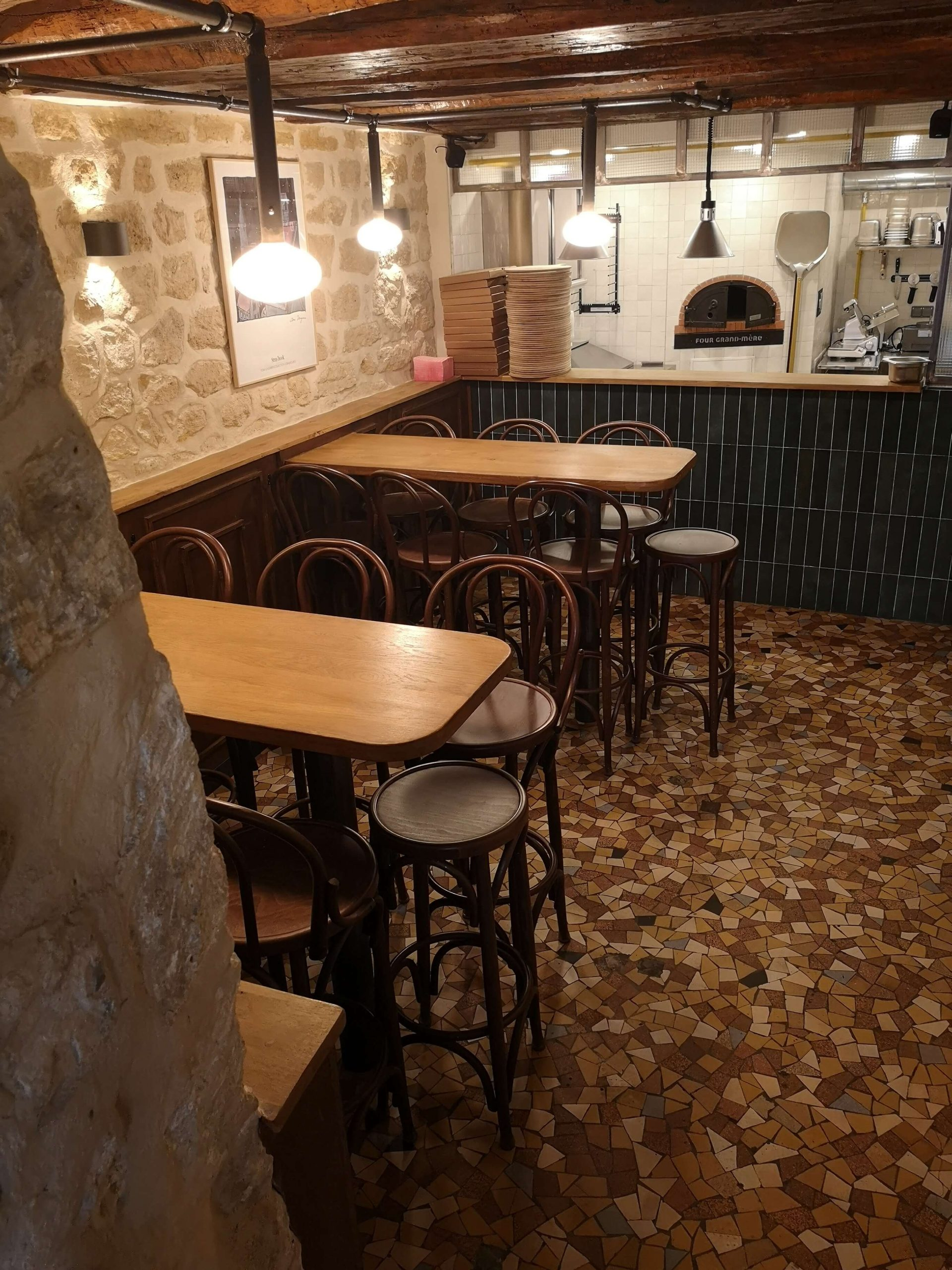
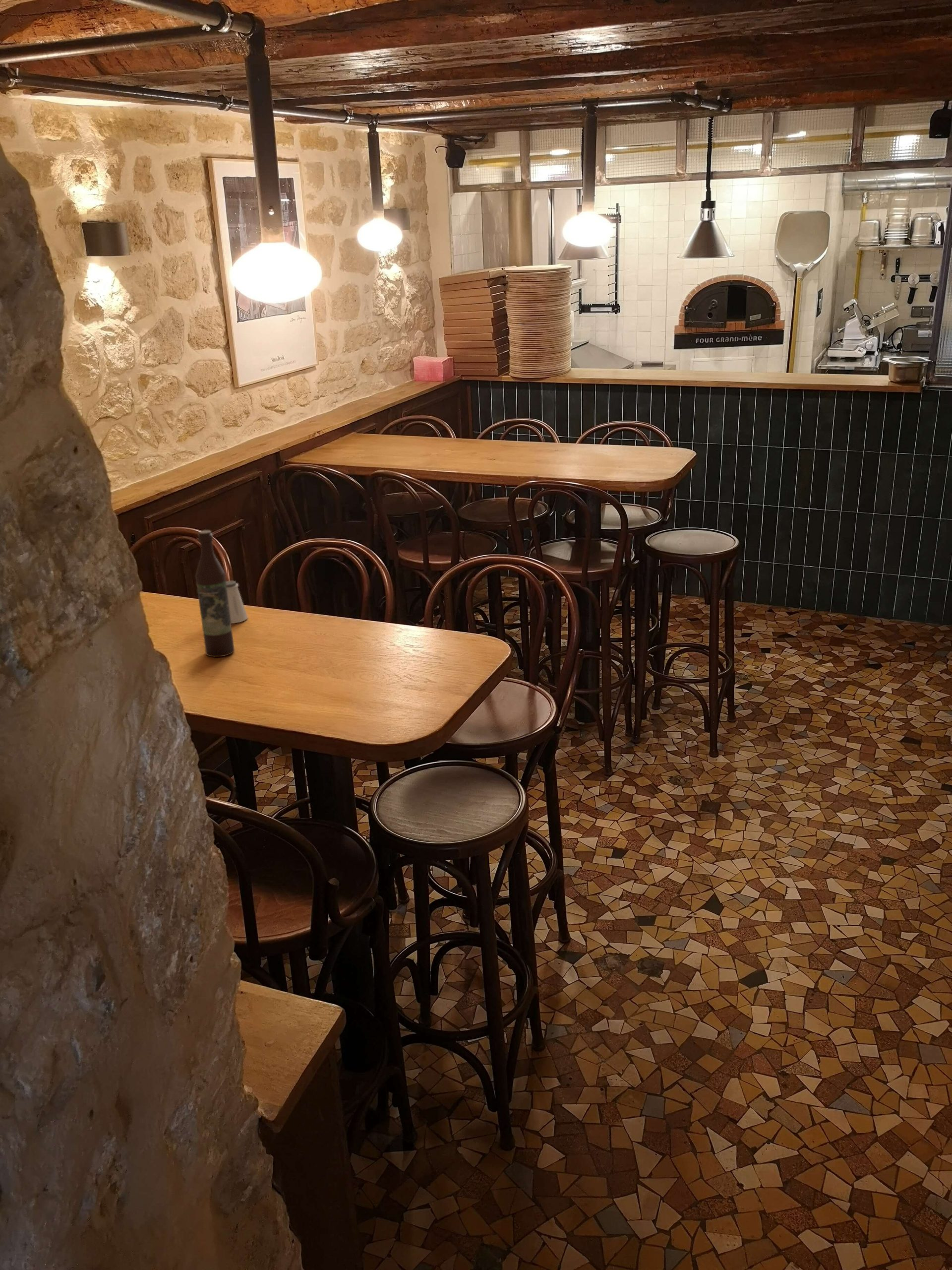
+ wine bottle [195,530,235,657]
+ saltshaker [226,580,248,624]
